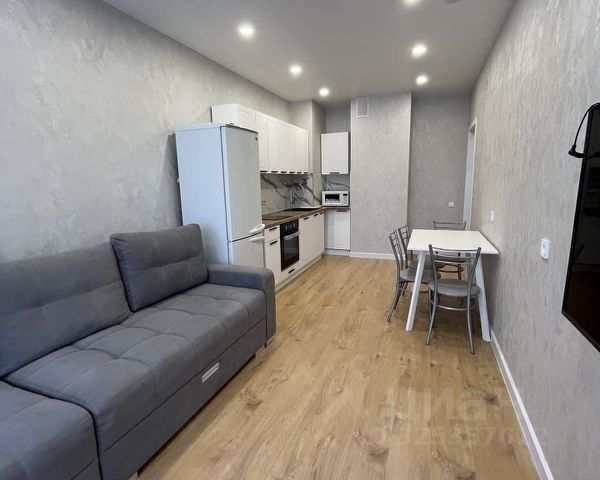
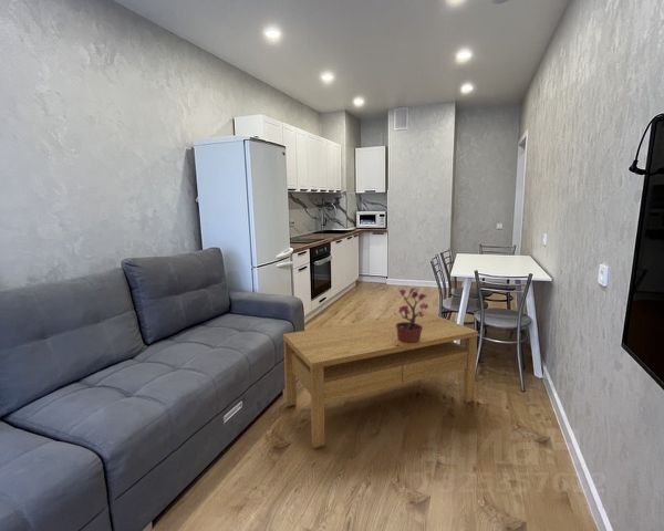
+ potted plant [395,287,429,345]
+ coffee table [282,311,479,449]
